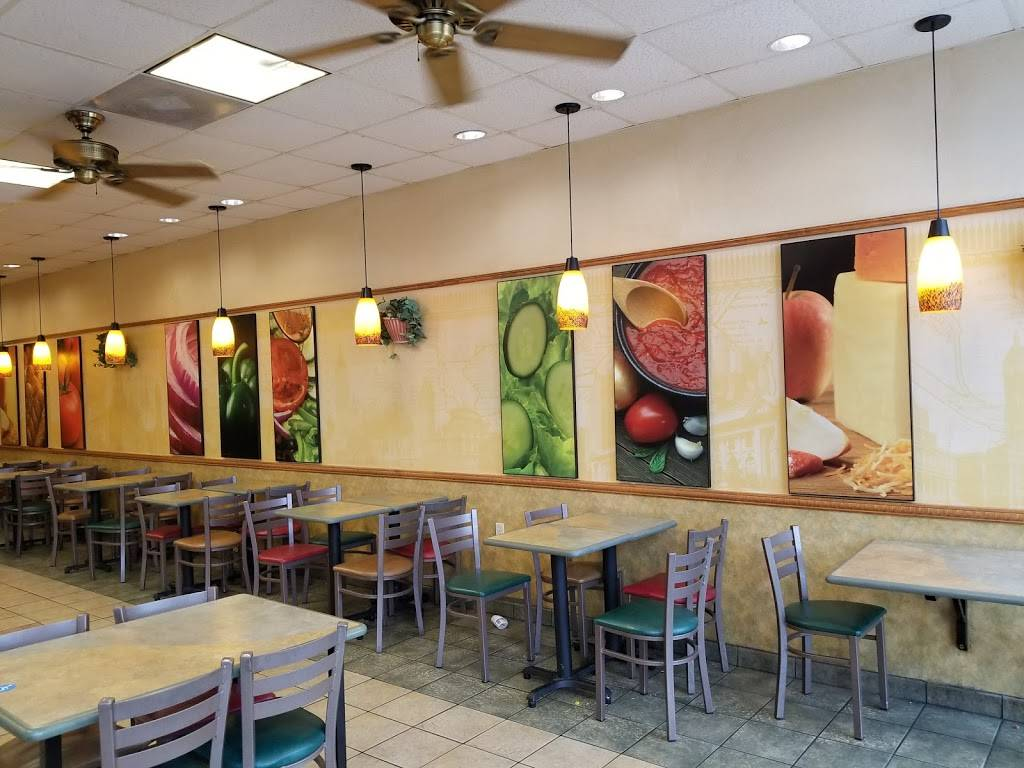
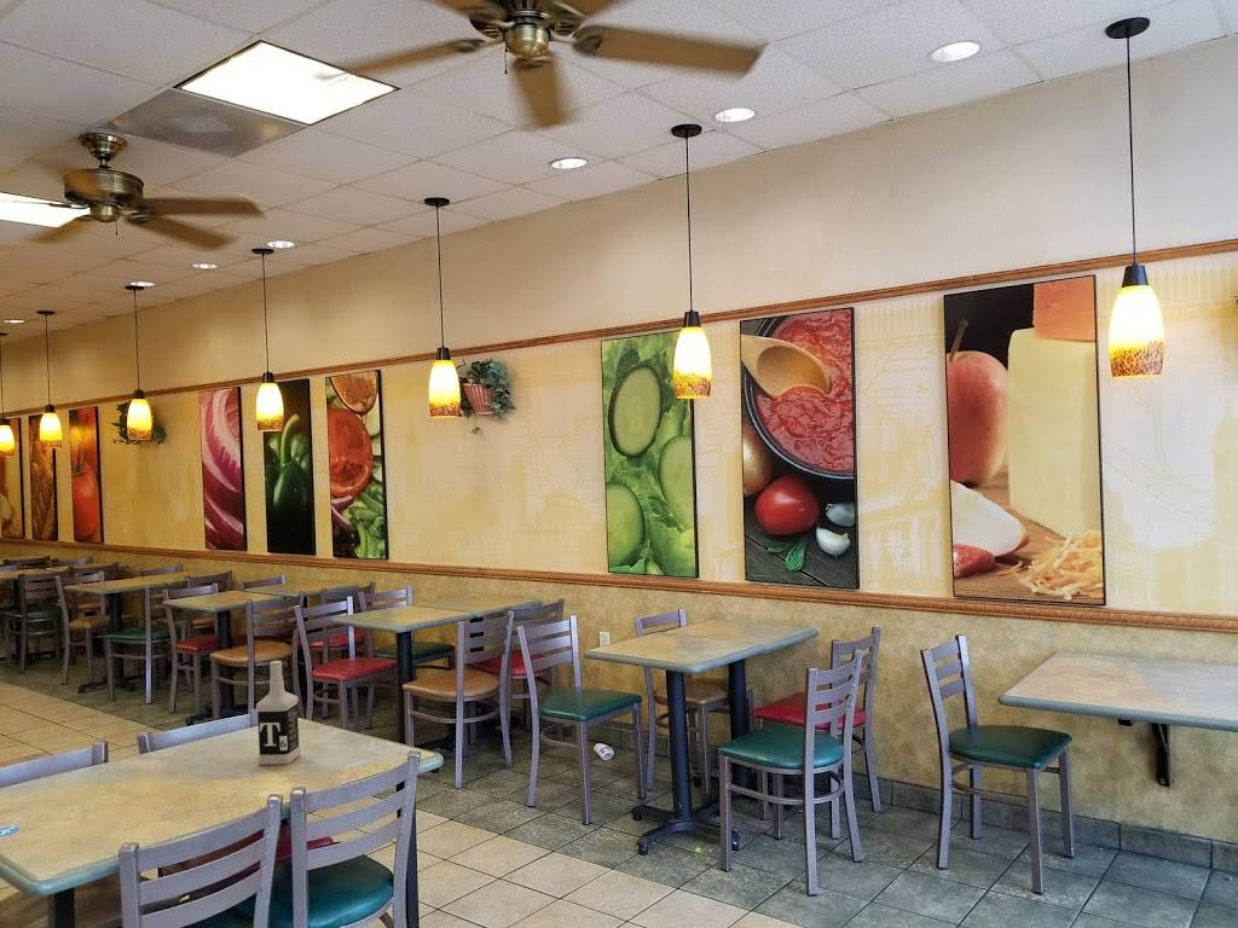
+ vodka [255,660,302,766]
